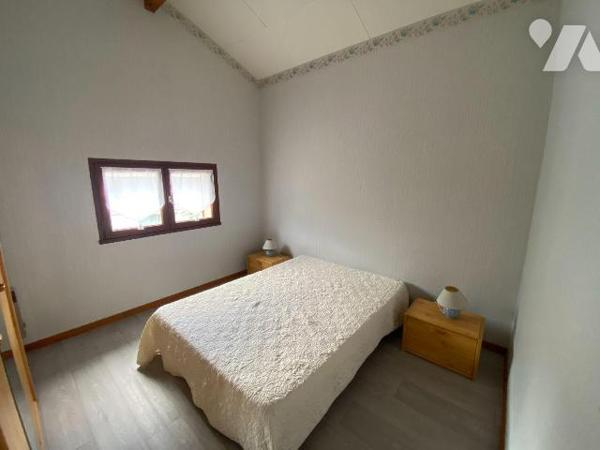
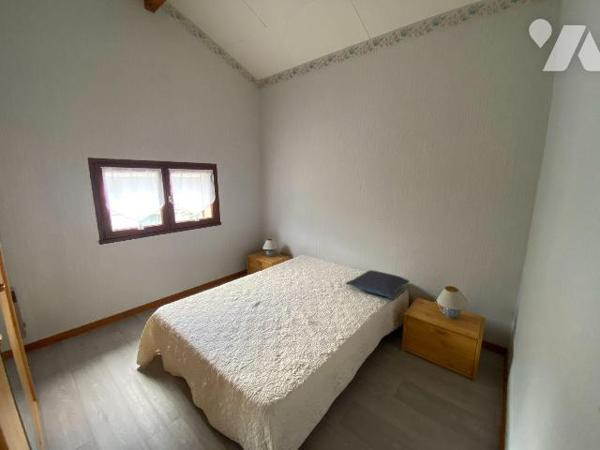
+ pillow [344,269,411,299]
